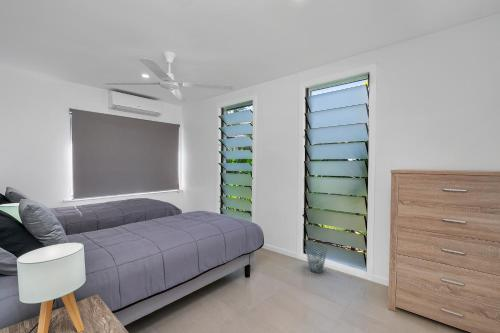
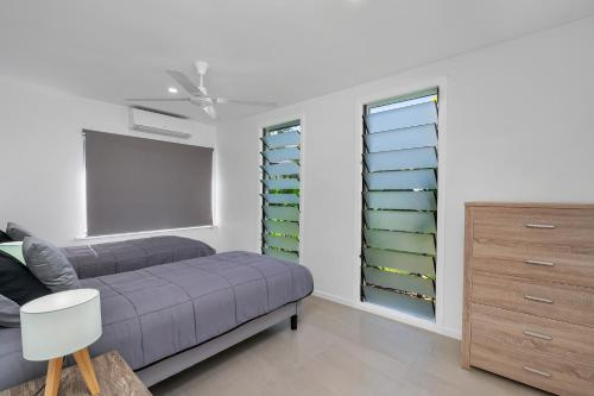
- waste basket [304,243,329,274]
